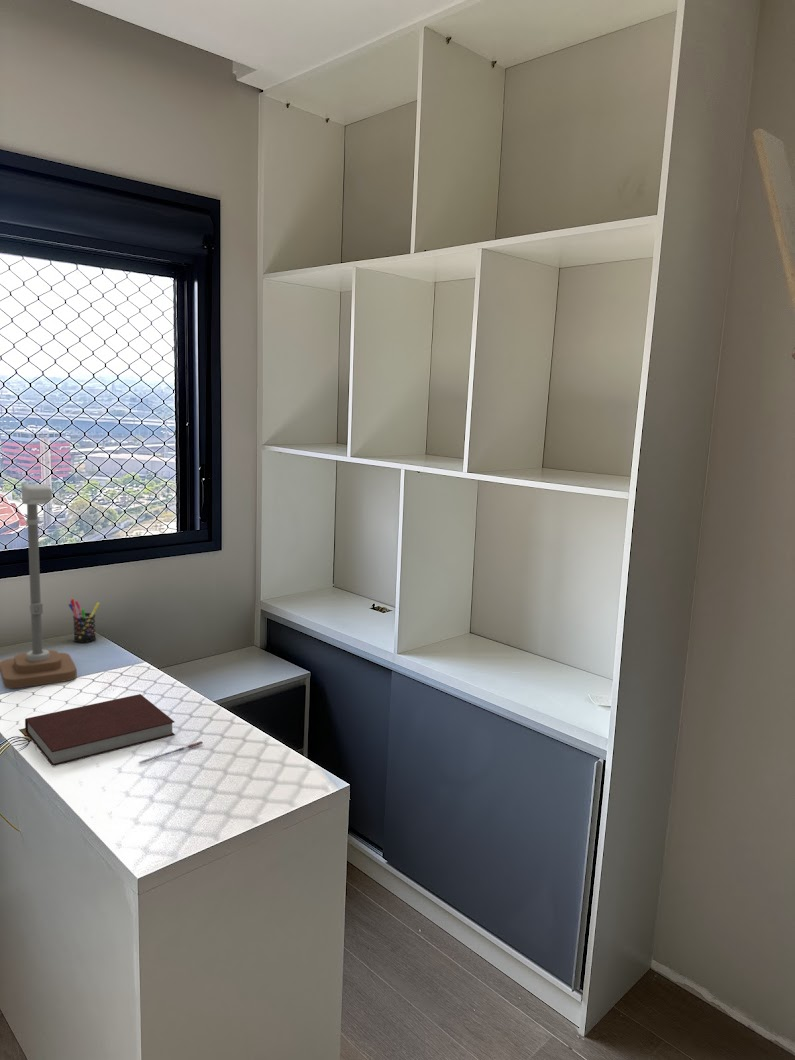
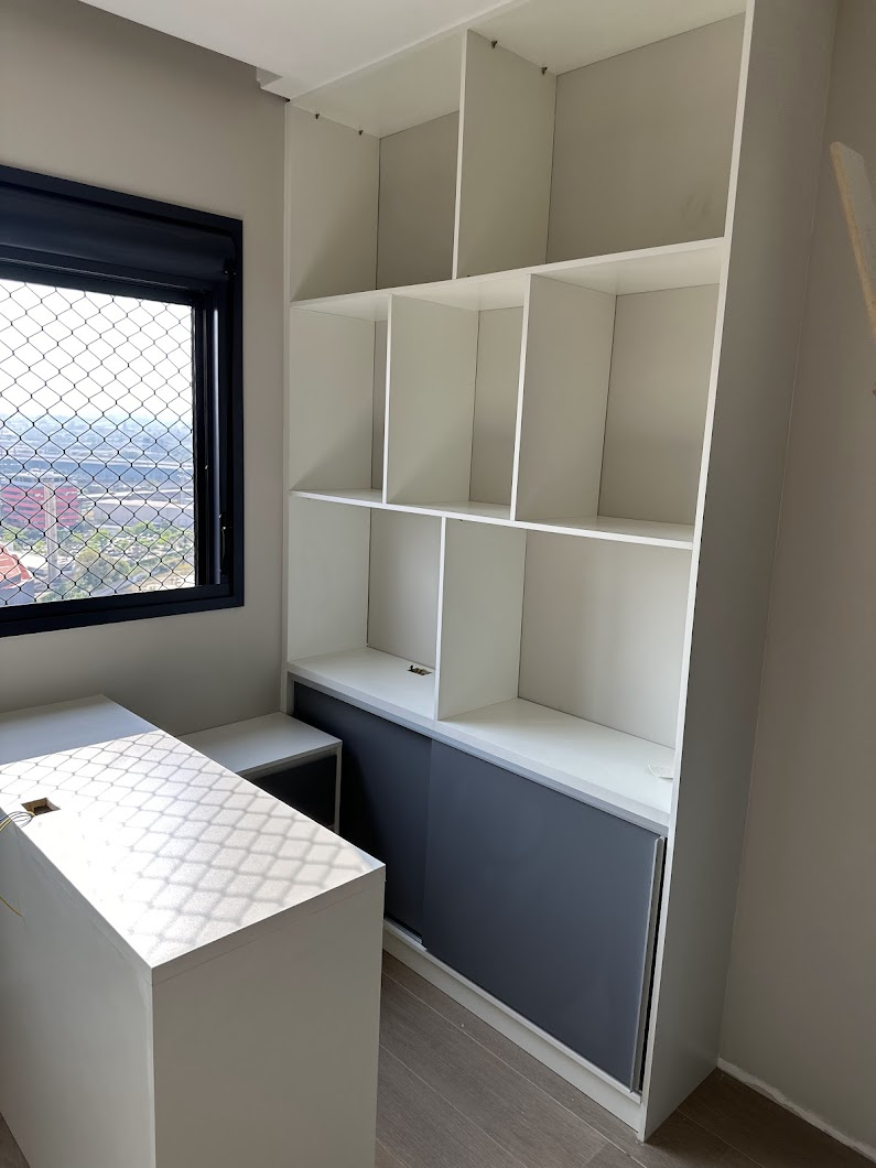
- desk lamp [0,483,78,689]
- notebook [24,693,175,767]
- pen [138,740,203,765]
- pen holder [68,598,101,643]
